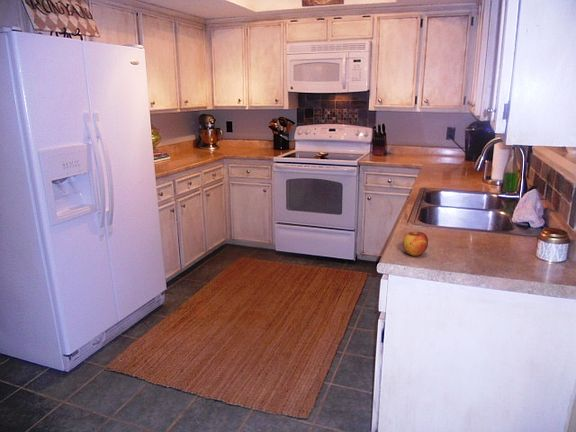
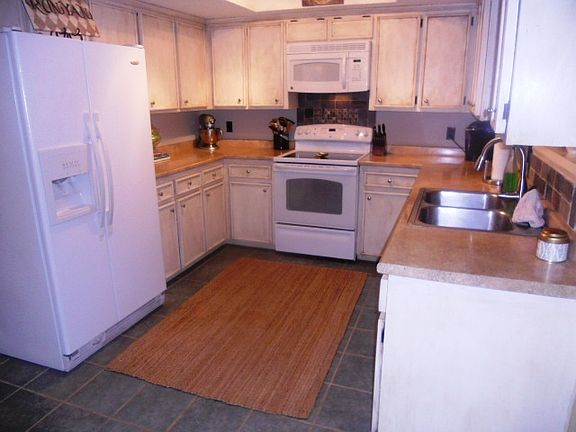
- apple [402,231,429,257]
